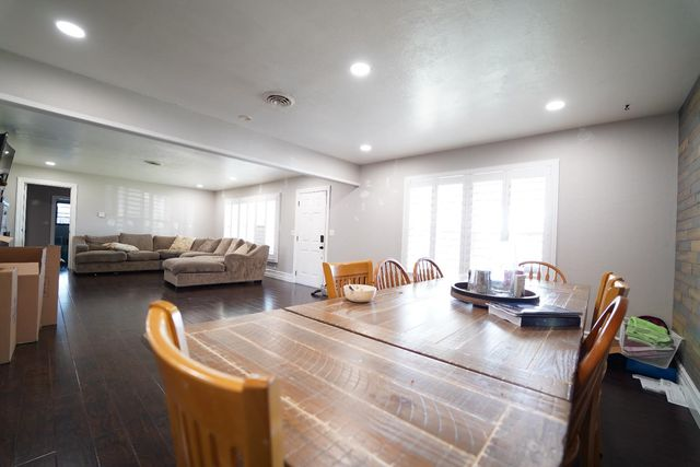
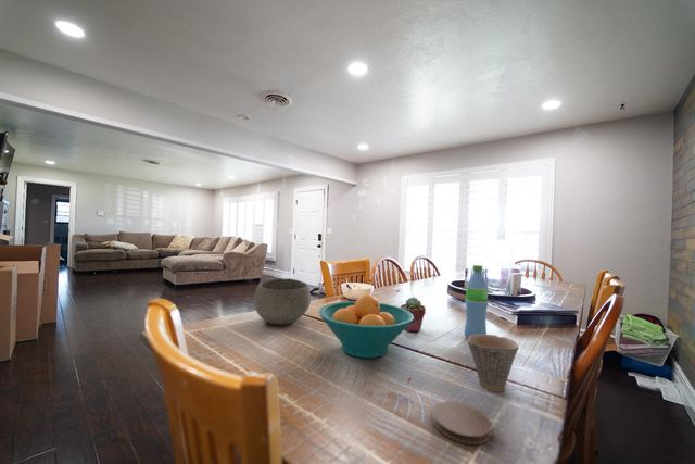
+ water bottle [464,264,489,339]
+ potted succulent [400,297,427,333]
+ fruit bowl [318,293,414,359]
+ bowl [253,277,312,326]
+ coaster [431,401,493,446]
+ cup [466,334,519,393]
